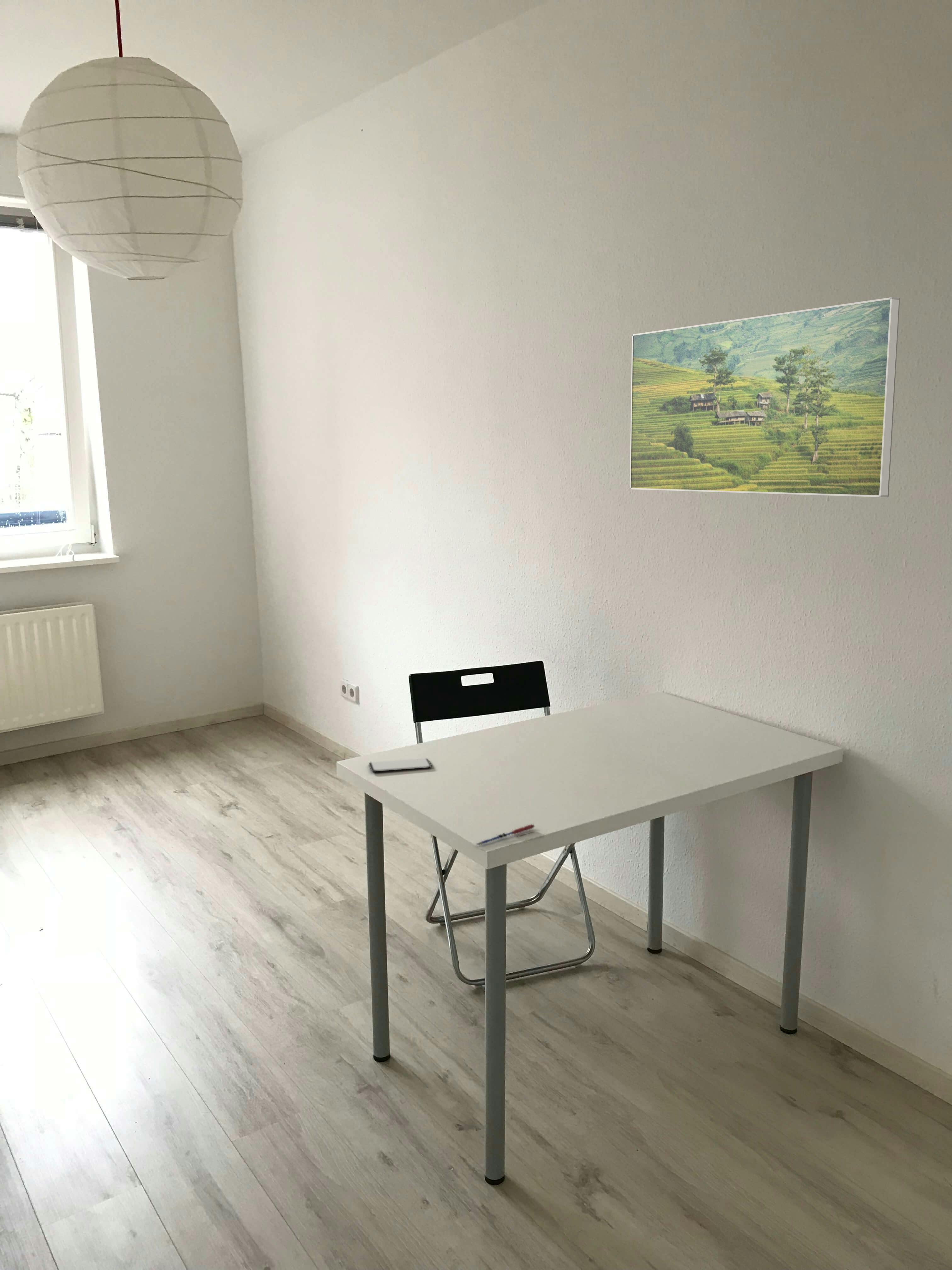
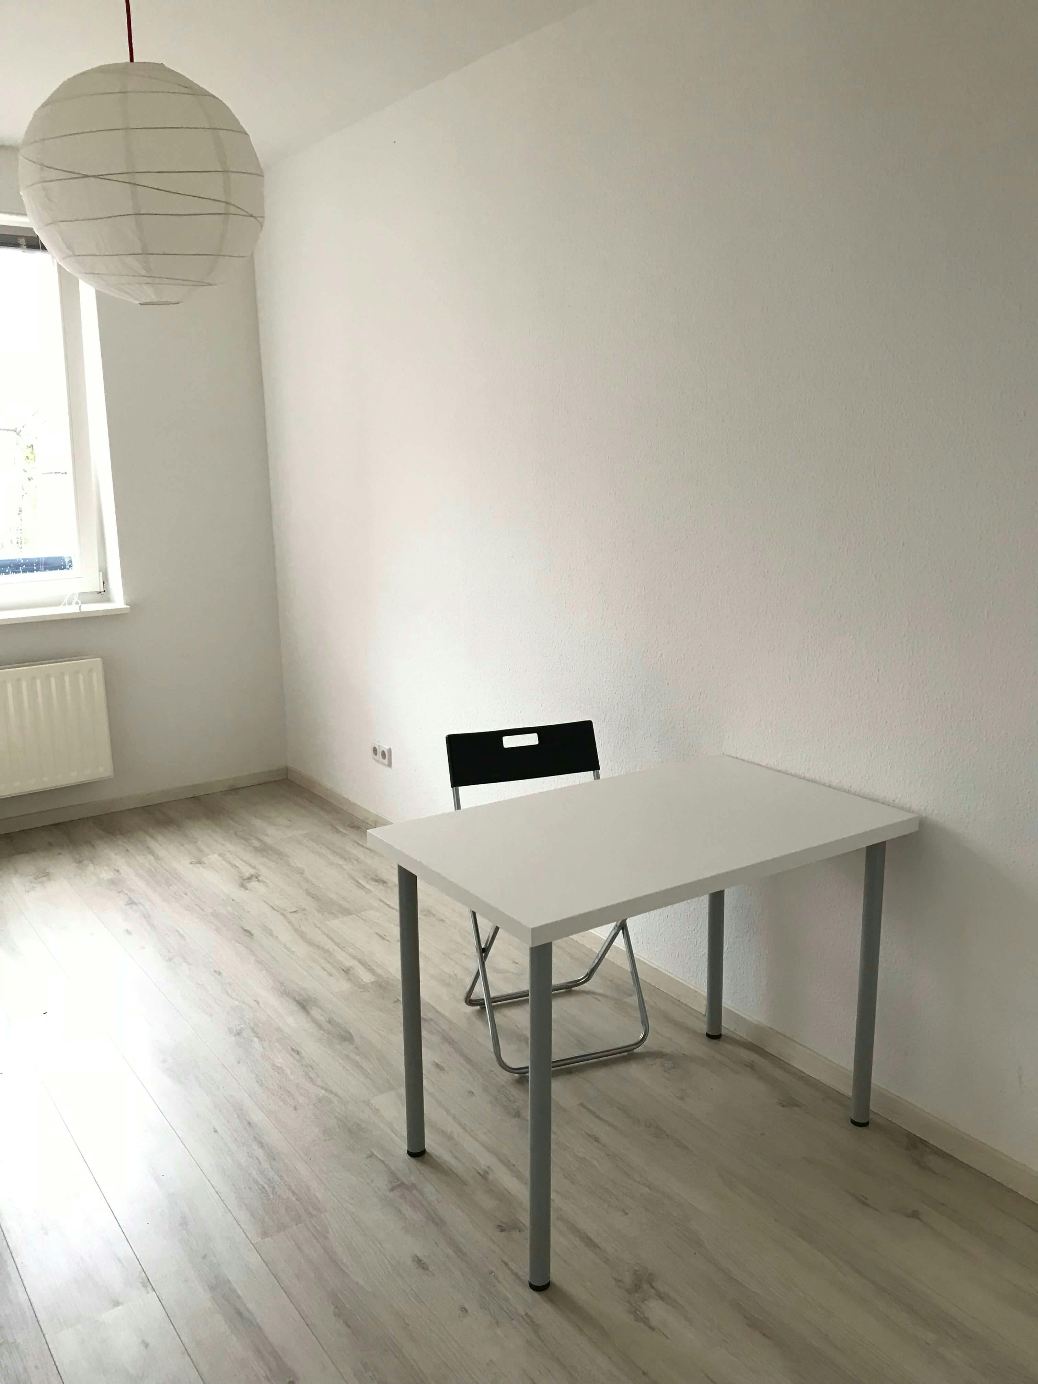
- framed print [629,297,900,497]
- pen [476,824,535,846]
- smartphone [368,758,432,772]
